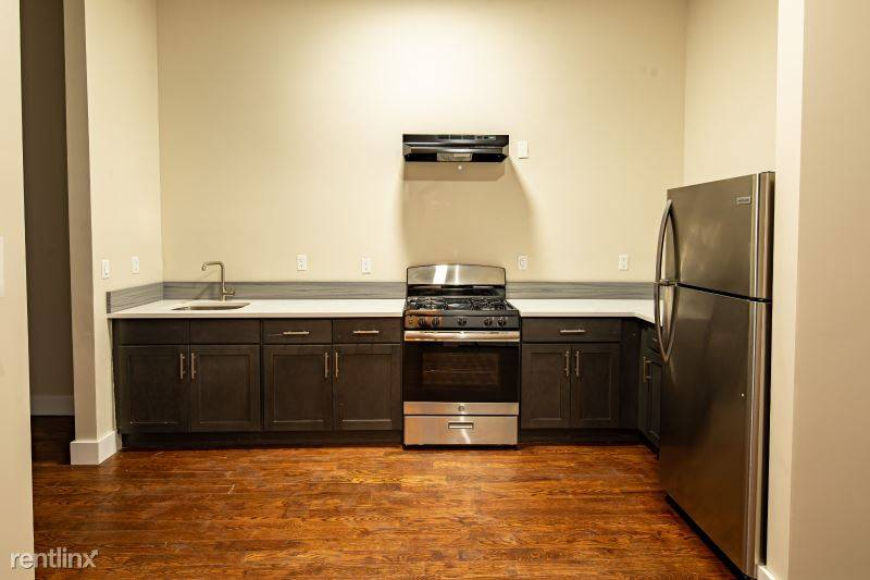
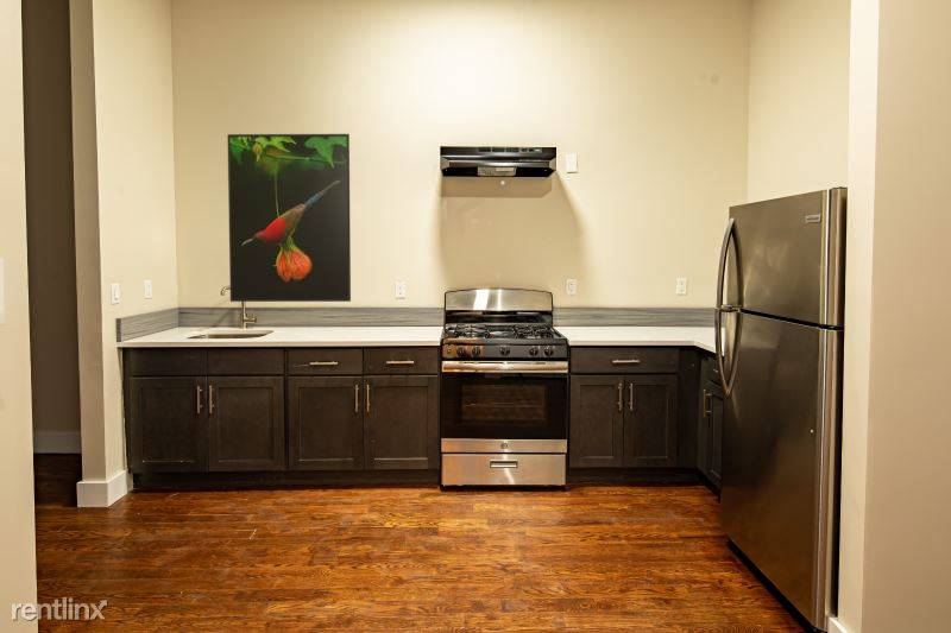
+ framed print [226,133,352,303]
